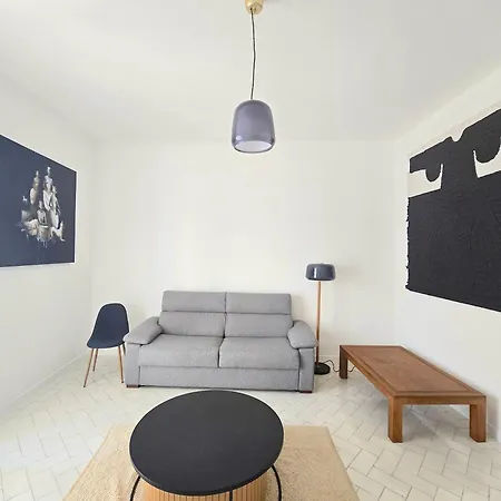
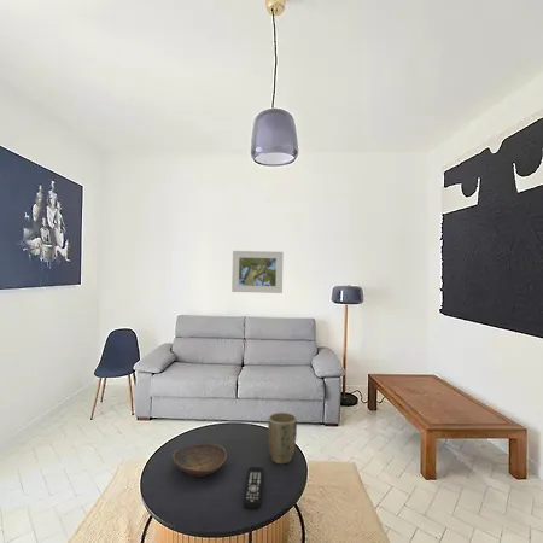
+ decorative bowl [171,443,228,478]
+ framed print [230,250,285,294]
+ remote control [243,466,264,509]
+ plant pot [267,411,298,465]
